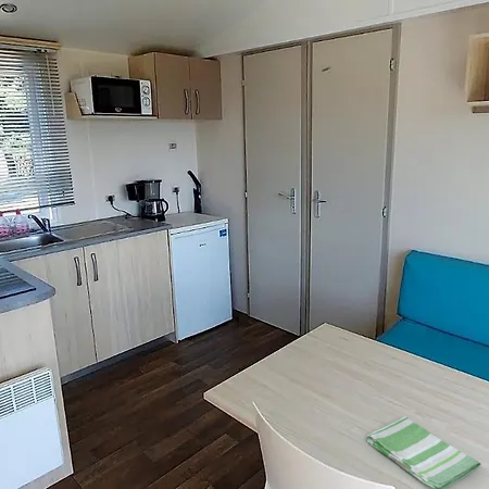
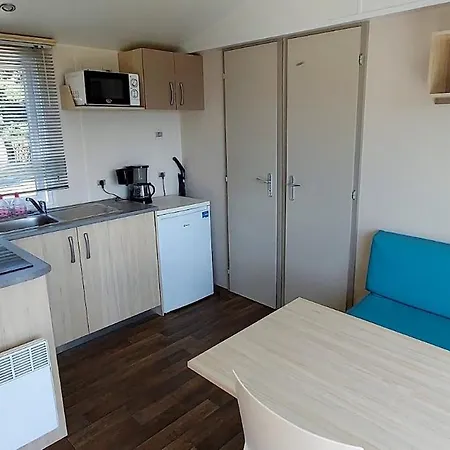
- dish towel [365,415,482,489]
